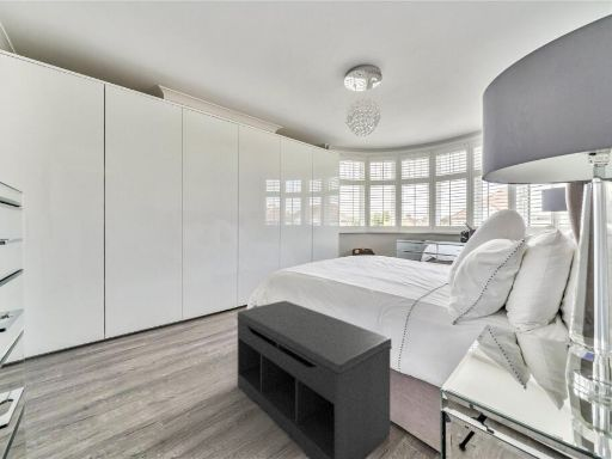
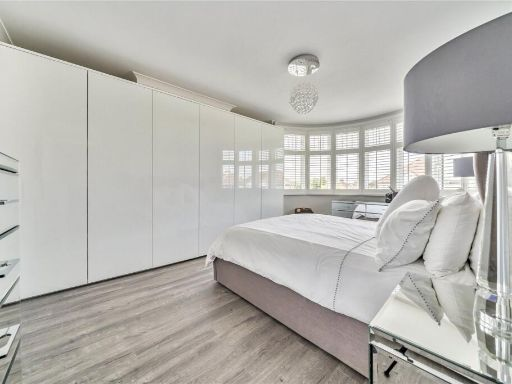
- bench [235,300,393,459]
